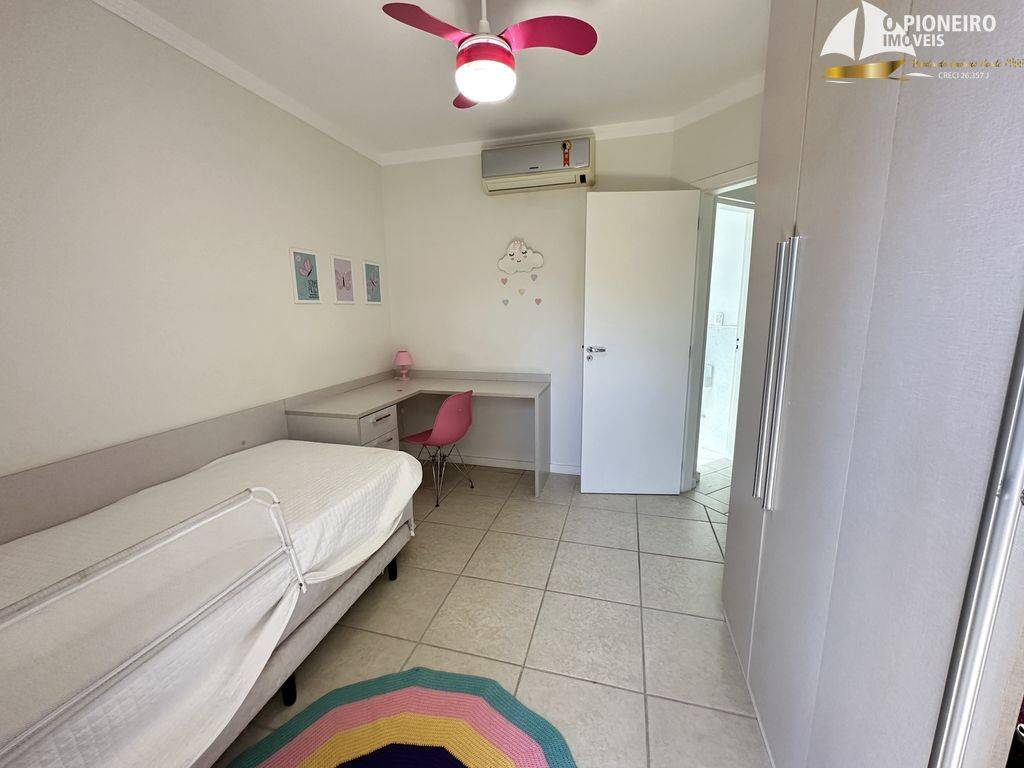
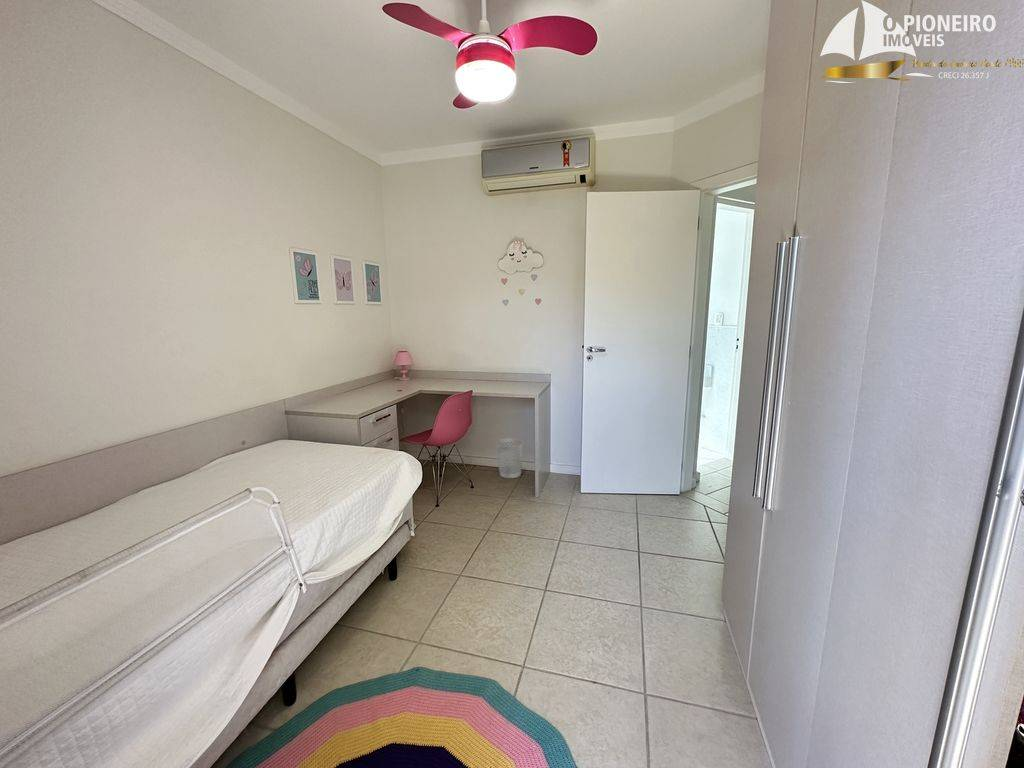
+ wastebasket [495,437,524,479]
